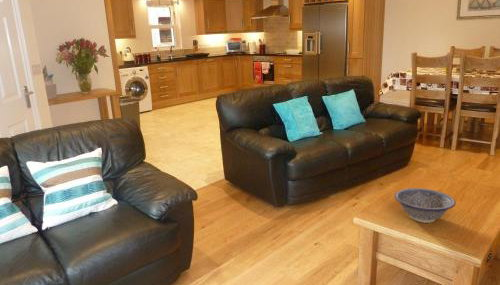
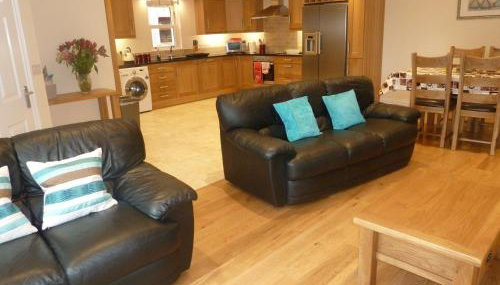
- decorative bowl [393,187,457,224]
